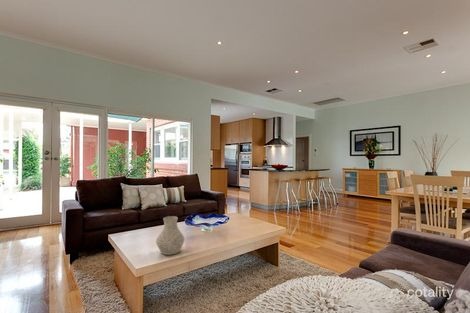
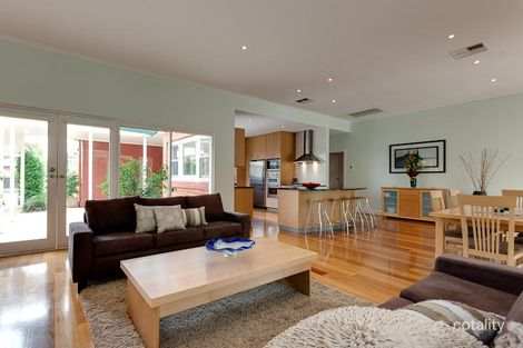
- vase [155,215,186,256]
